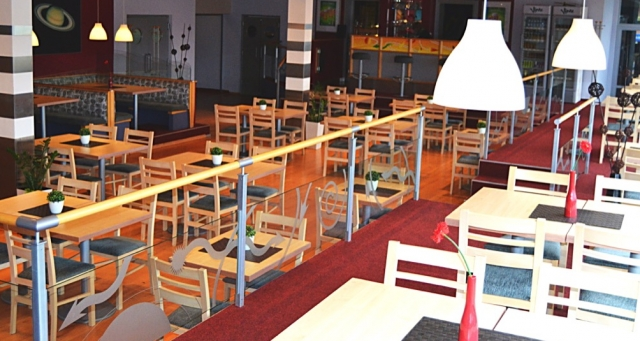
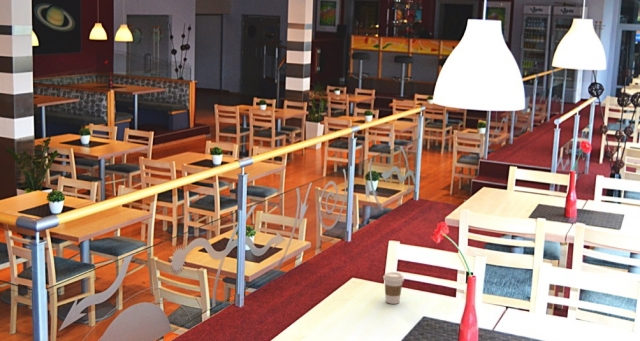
+ coffee cup [382,271,405,305]
